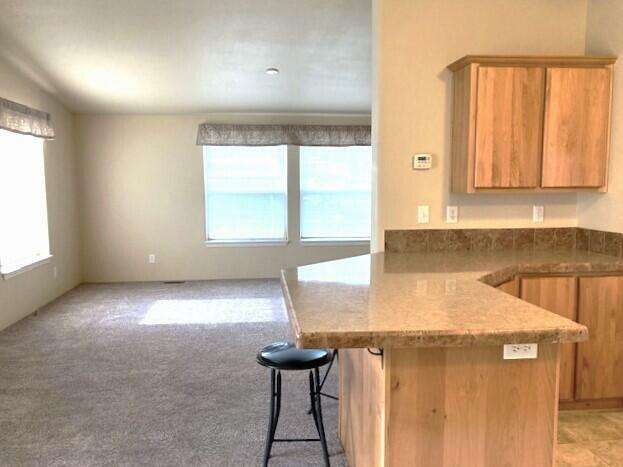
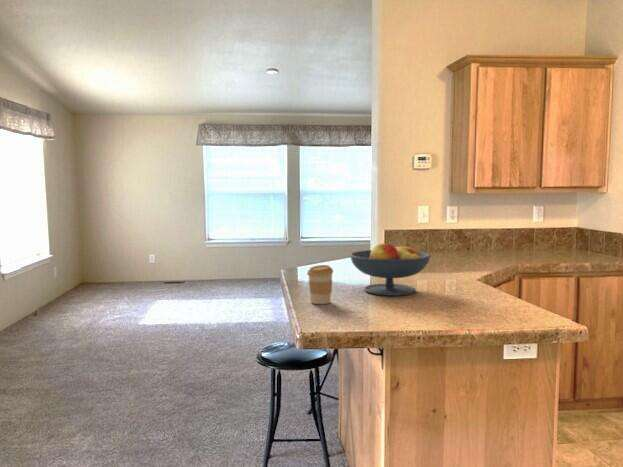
+ fruit bowl [349,242,432,297]
+ coffee cup [306,264,334,305]
